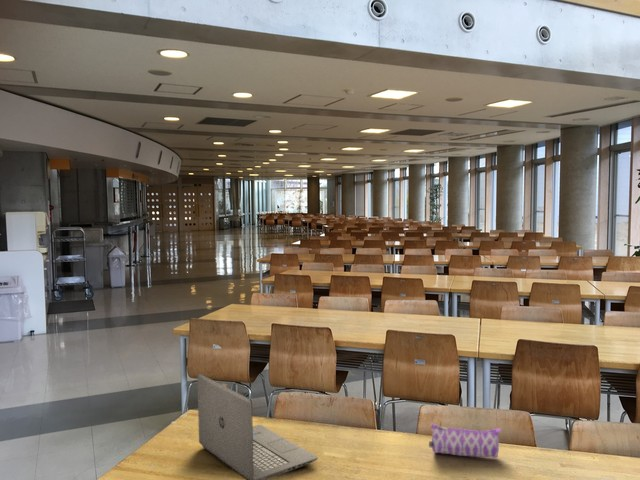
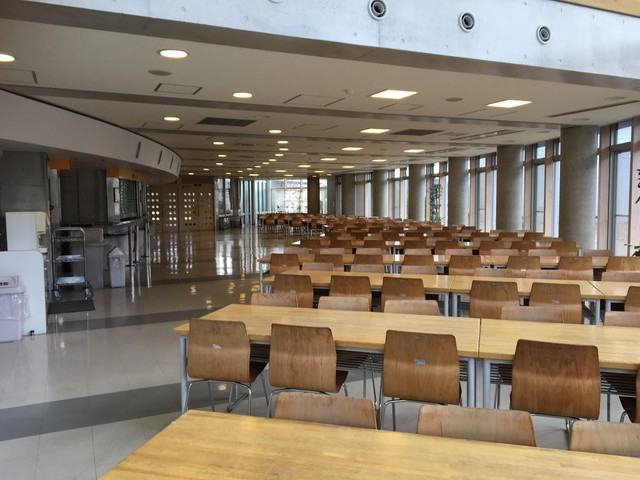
- pencil case [428,422,502,459]
- laptop [197,372,319,480]
